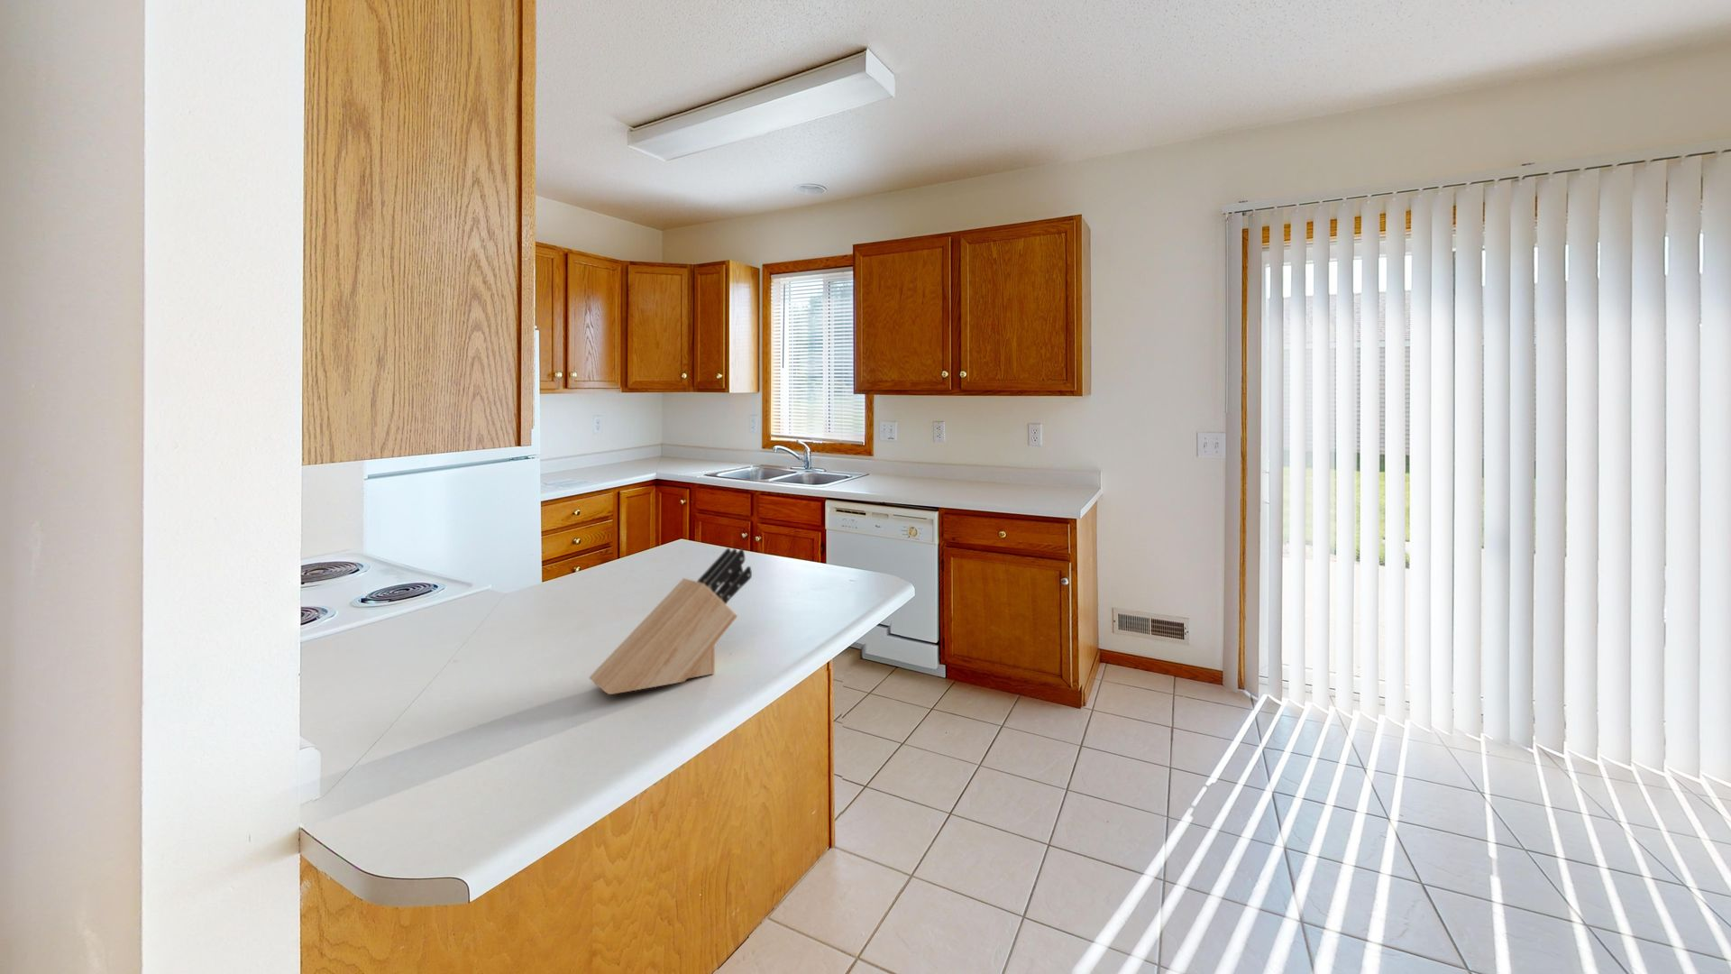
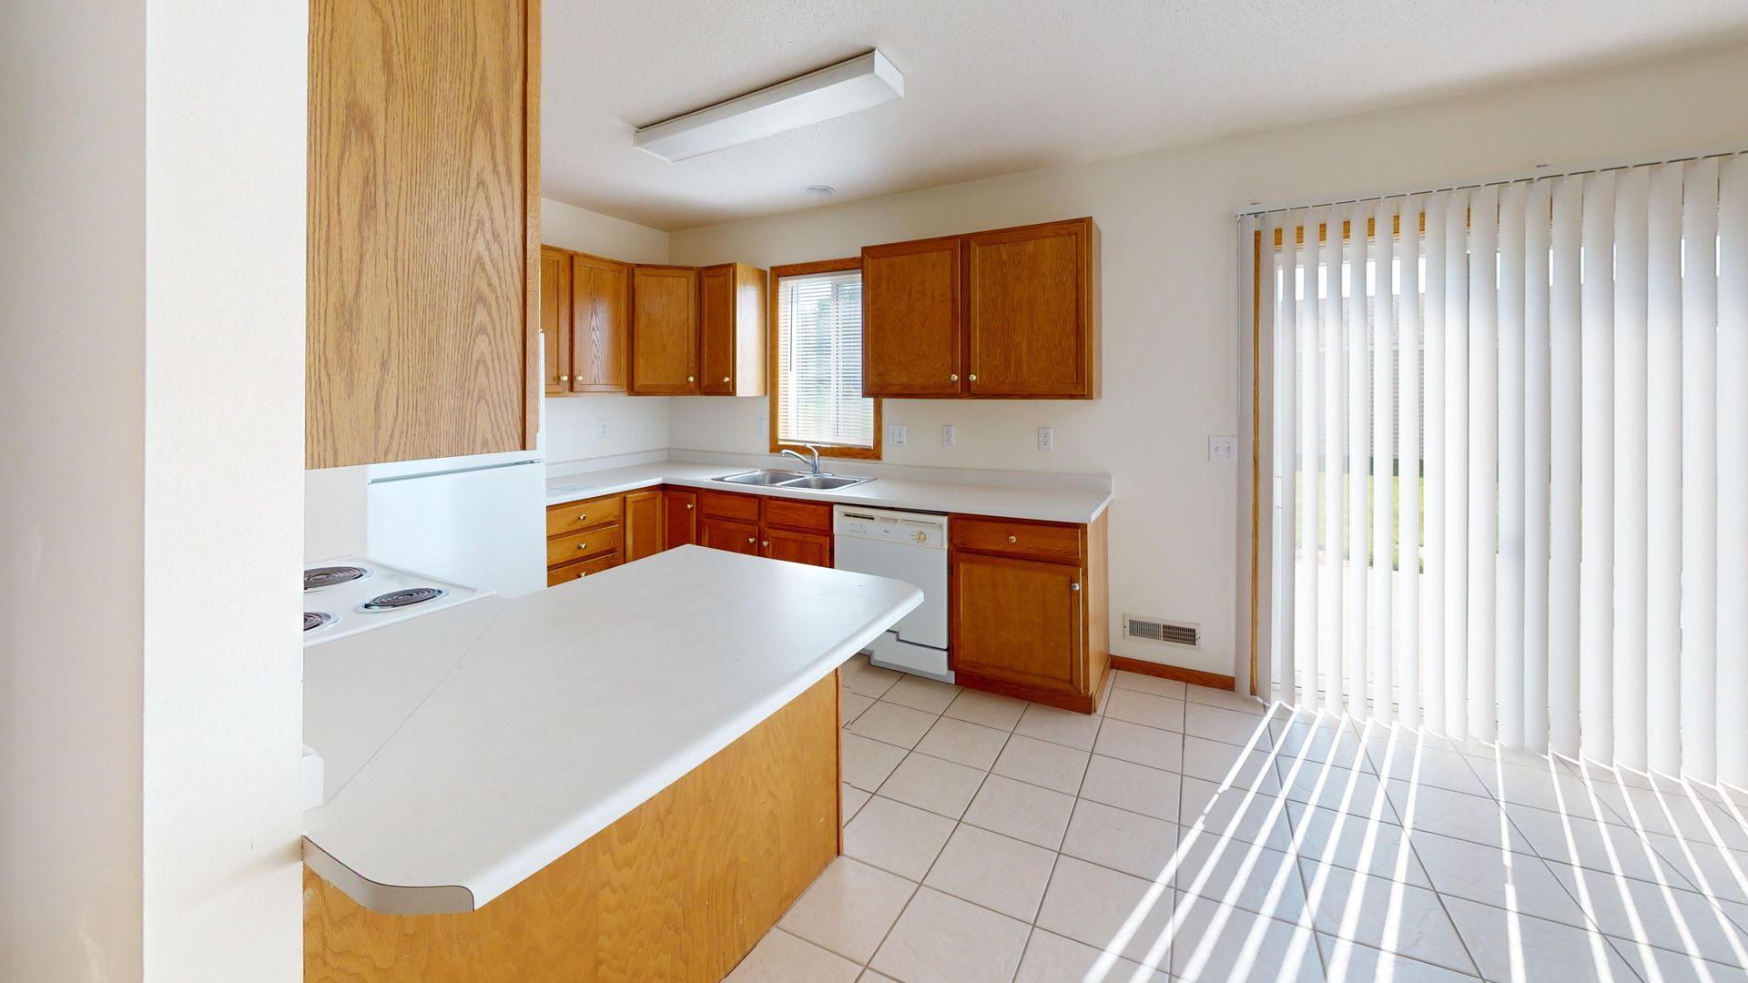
- knife block [587,547,753,696]
